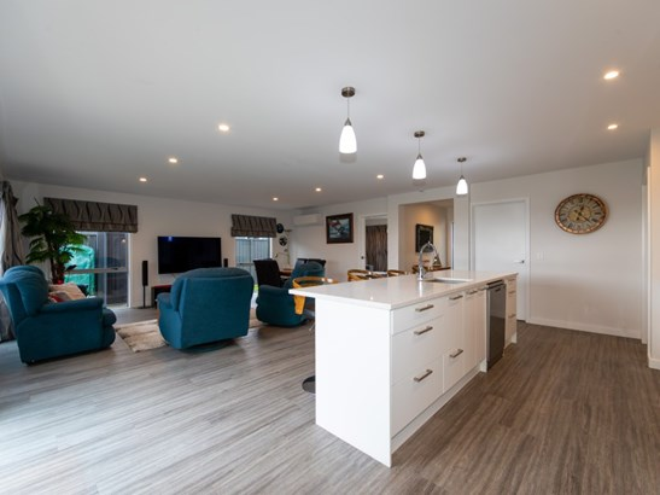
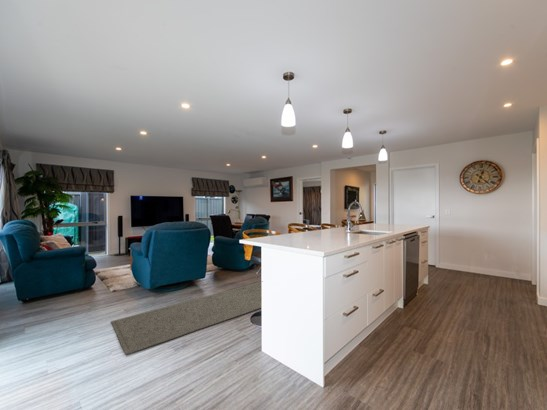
+ rug [110,281,262,356]
